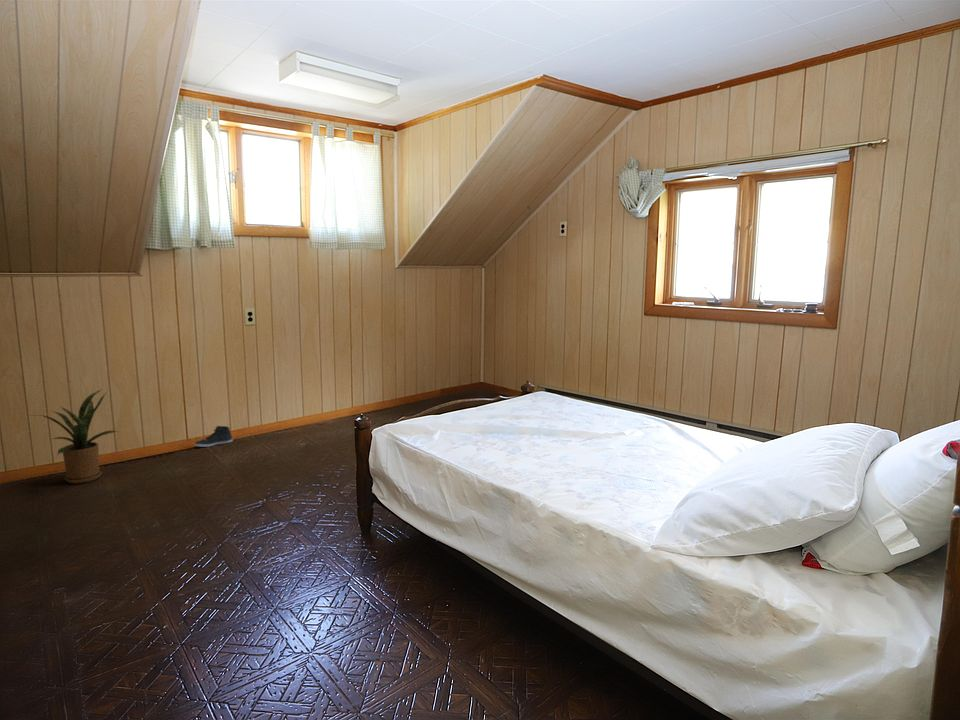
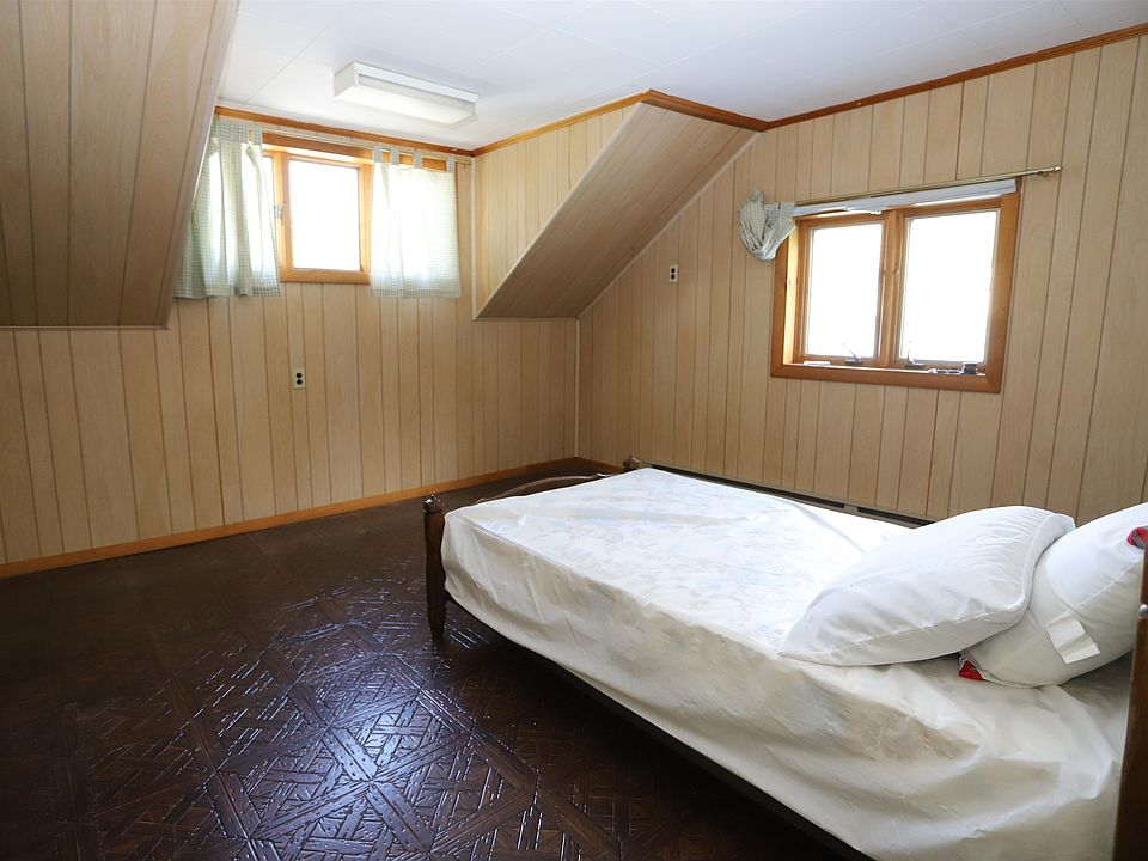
- sneaker [193,425,234,448]
- house plant [29,389,119,484]
